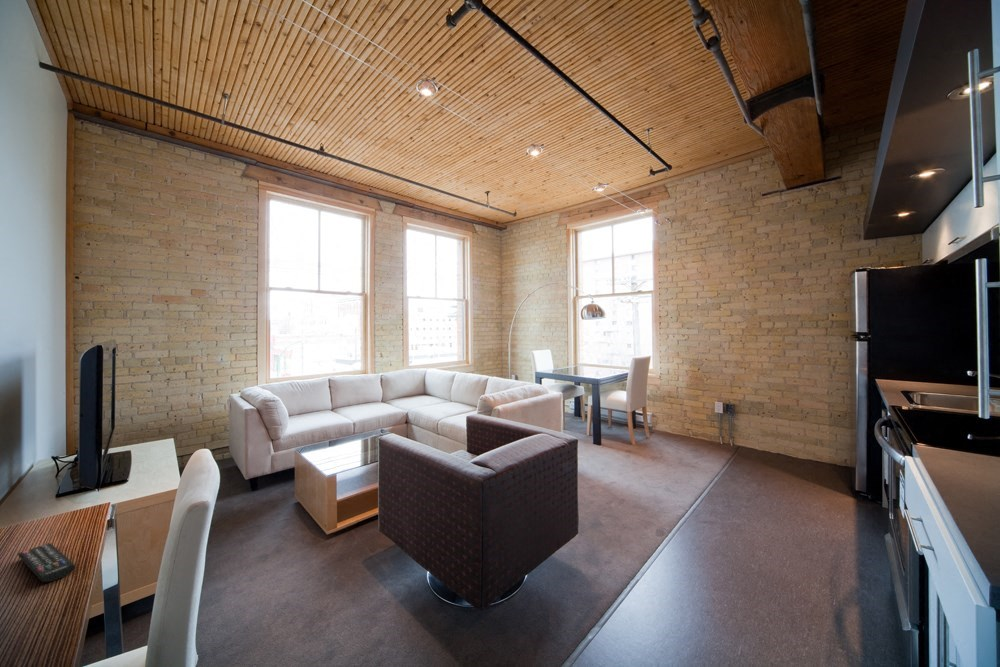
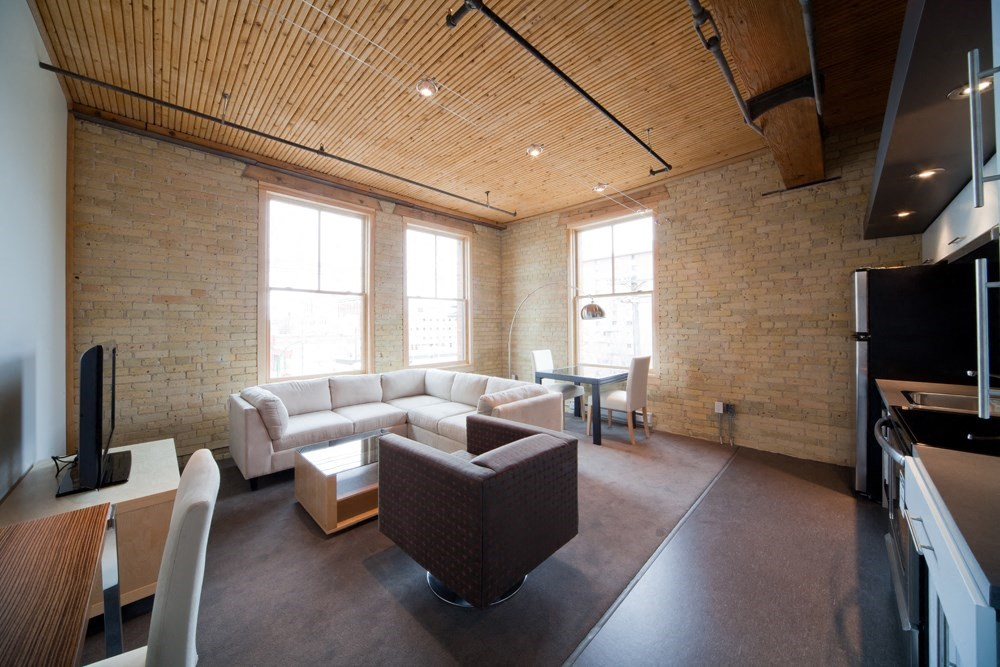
- remote control [17,542,76,583]
